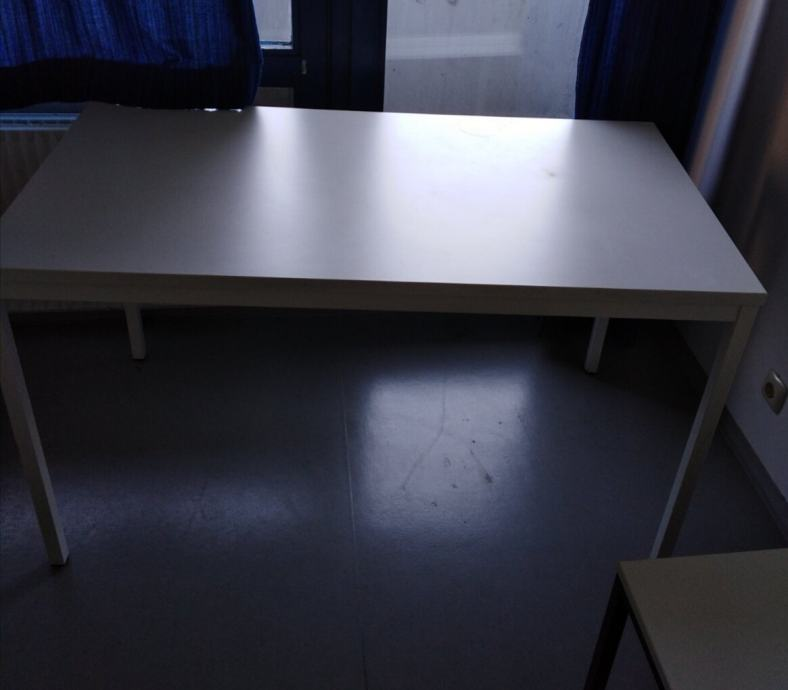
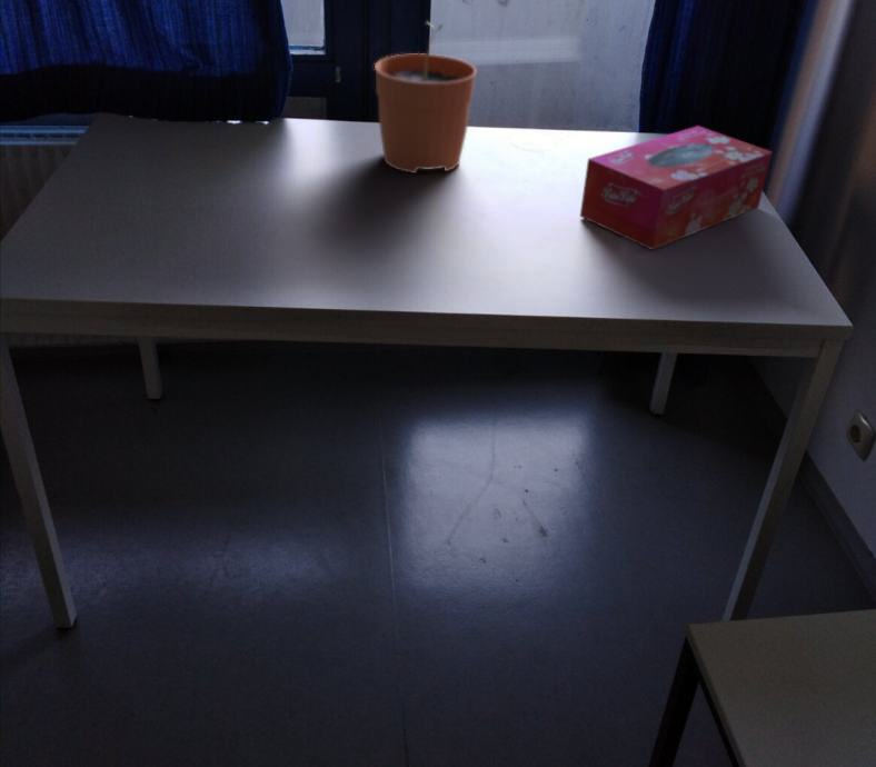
+ plant pot [374,21,478,175]
+ tissue box [579,124,774,251]
